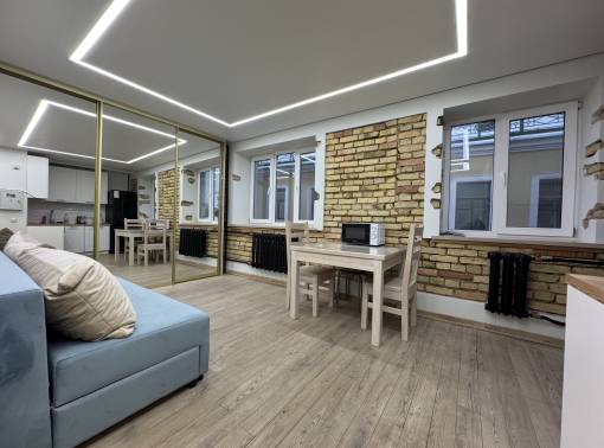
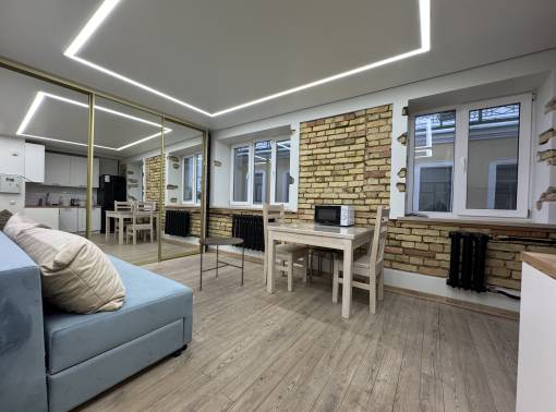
+ side table [197,235,245,291]
